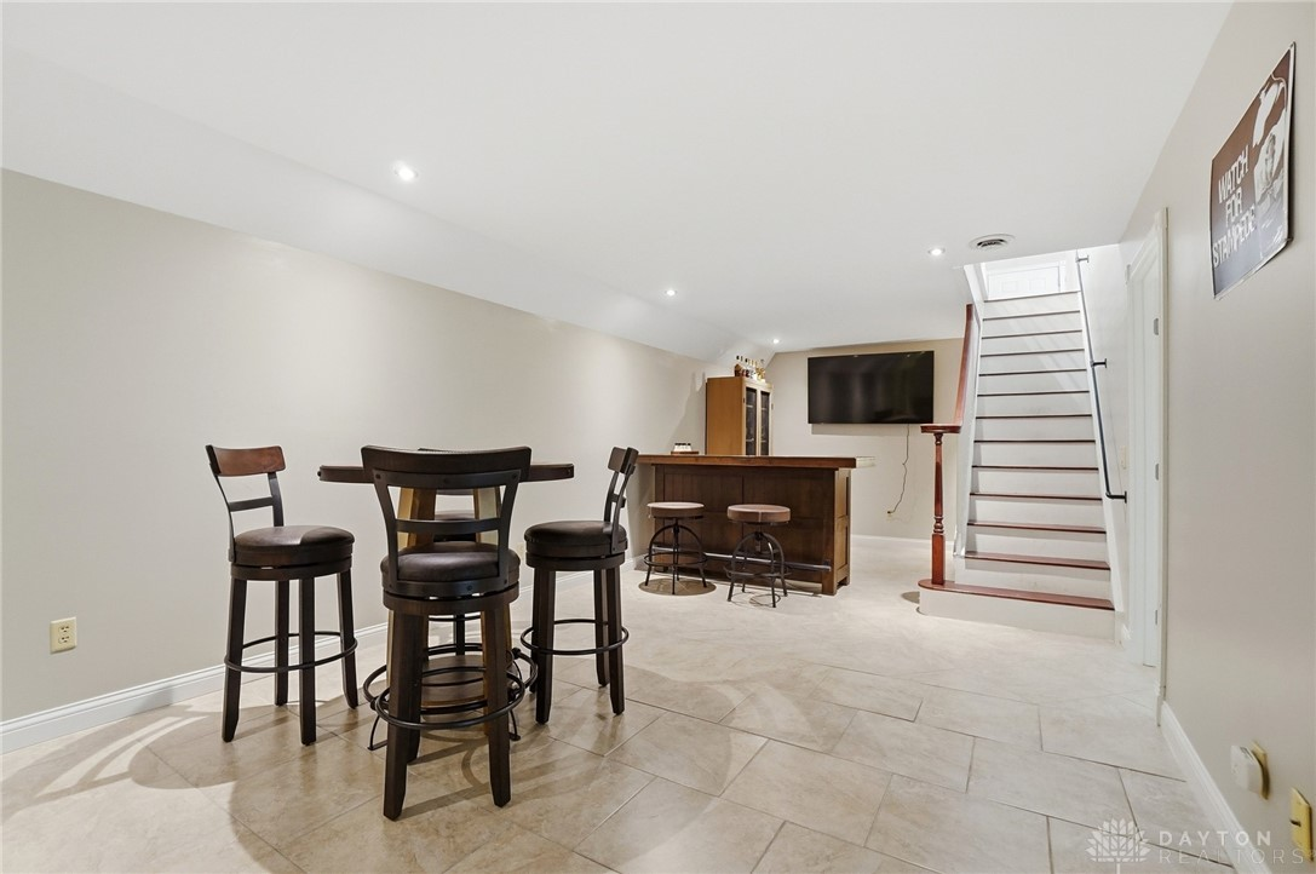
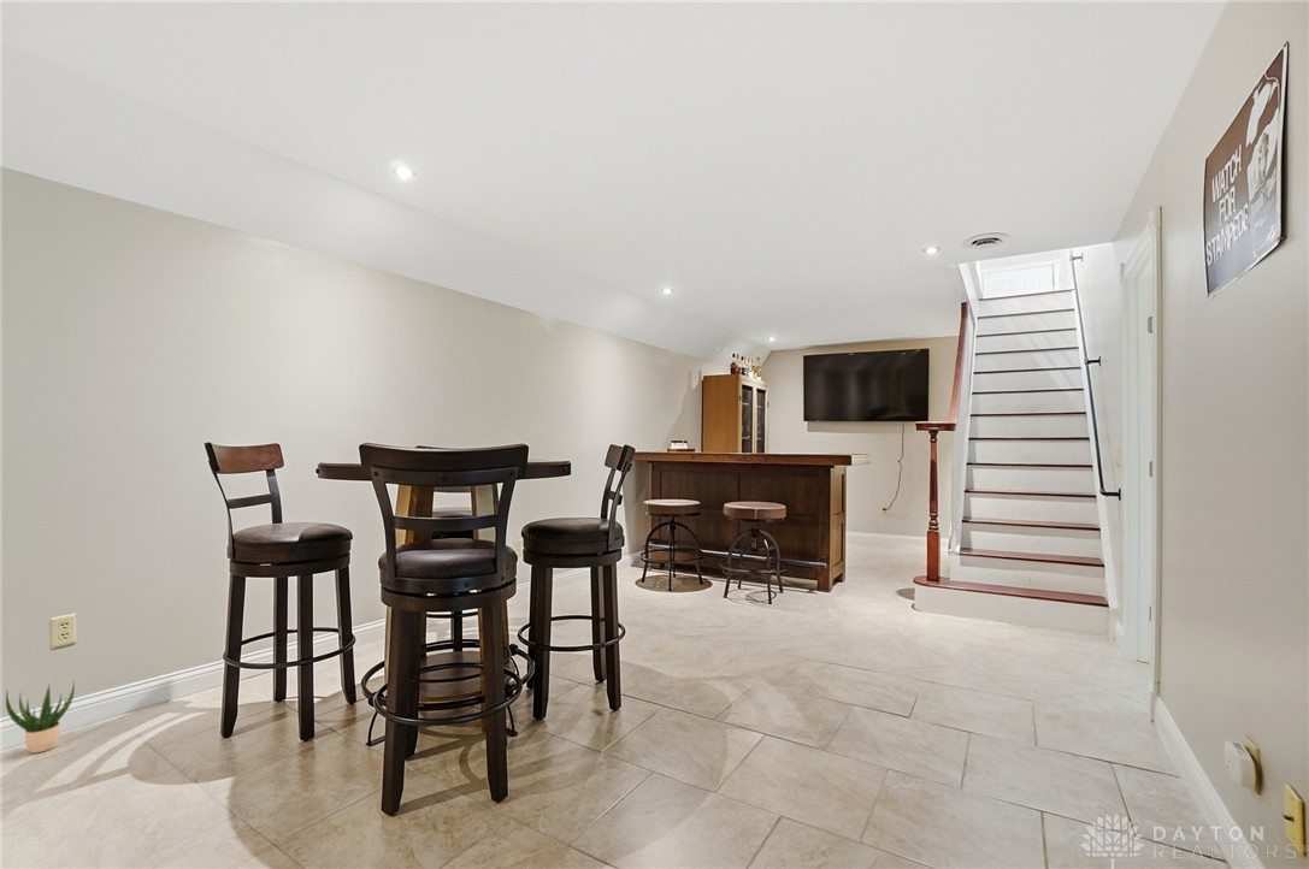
+ potted plant [5,681,76,755]
